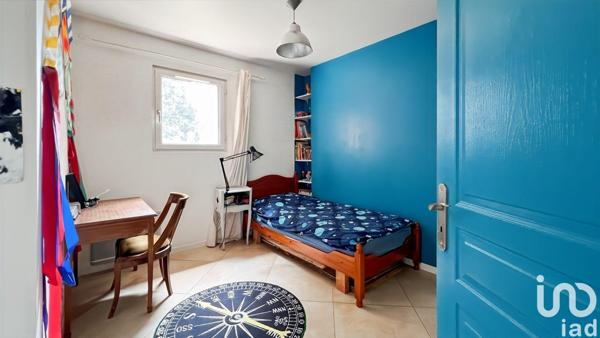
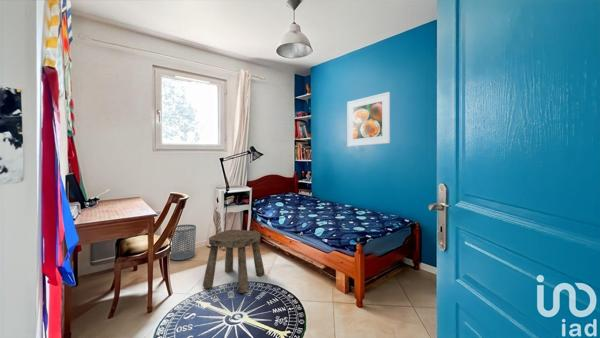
+ stool [202,229,266,294]
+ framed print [346,91,391,148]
+ waste bin [169,224,197,261]
